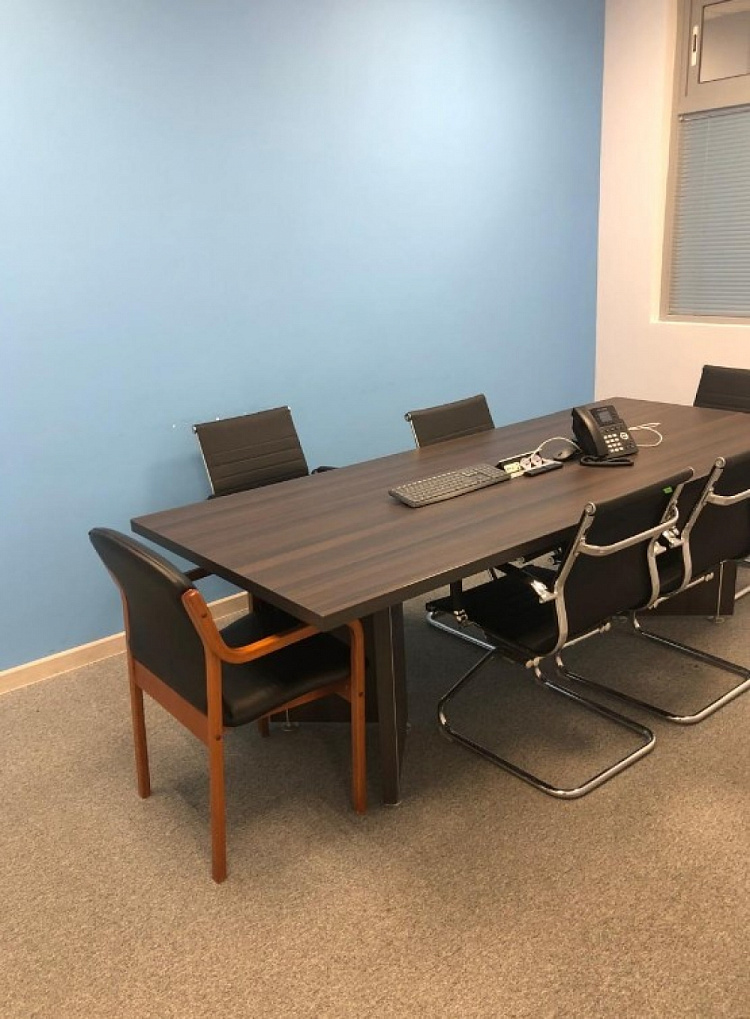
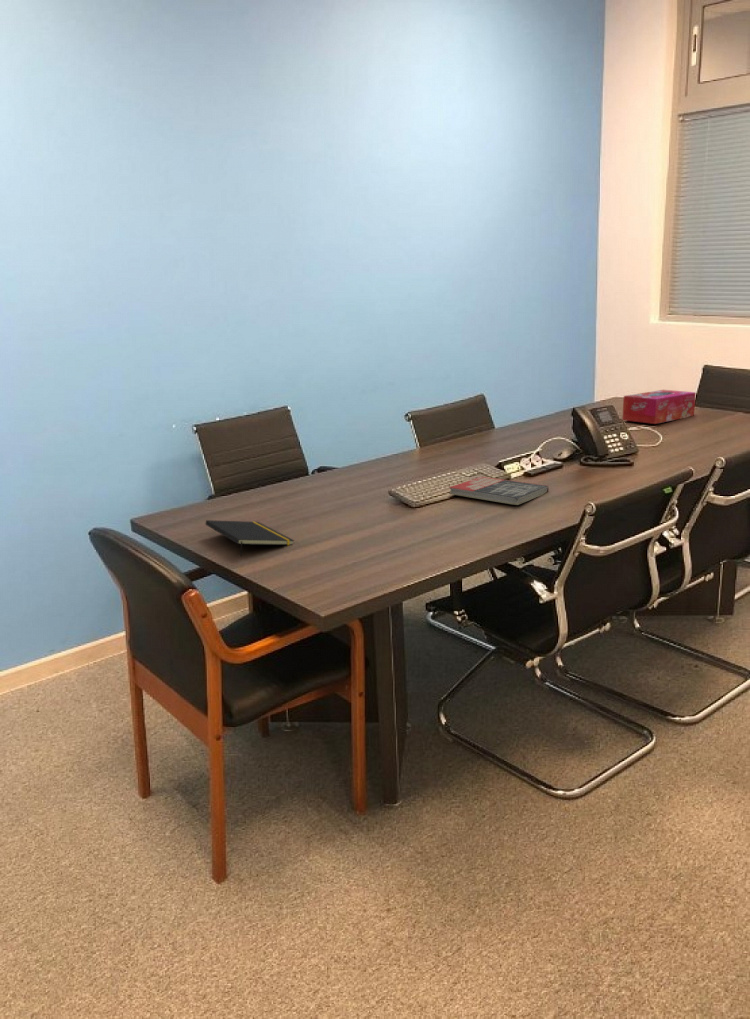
+ notepad [205,519,295,557]
+ book [448,476,549,506]
+ tissue box [621,389,697,425]
